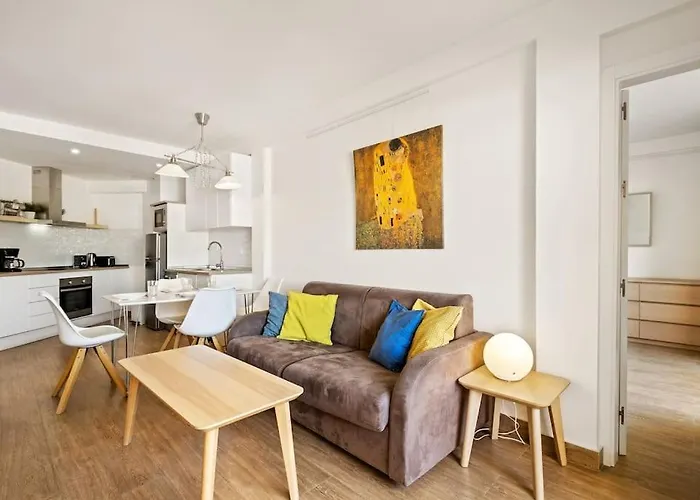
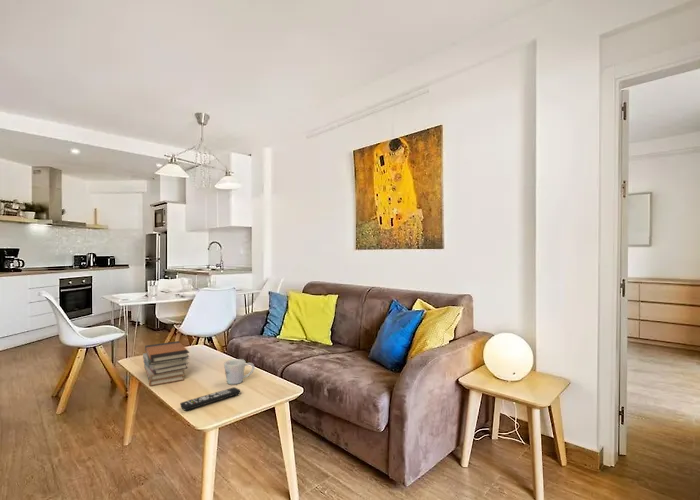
+ book stack [142,340,190,387]
+ mug [223,358,256,385]
+ remote control [179,386,241,412]
